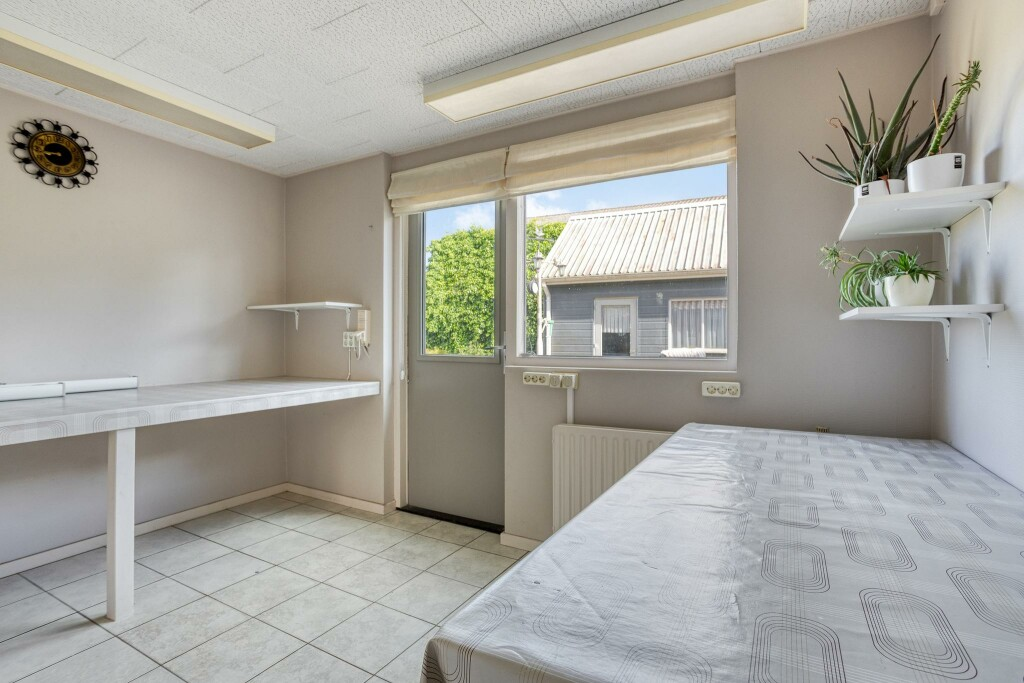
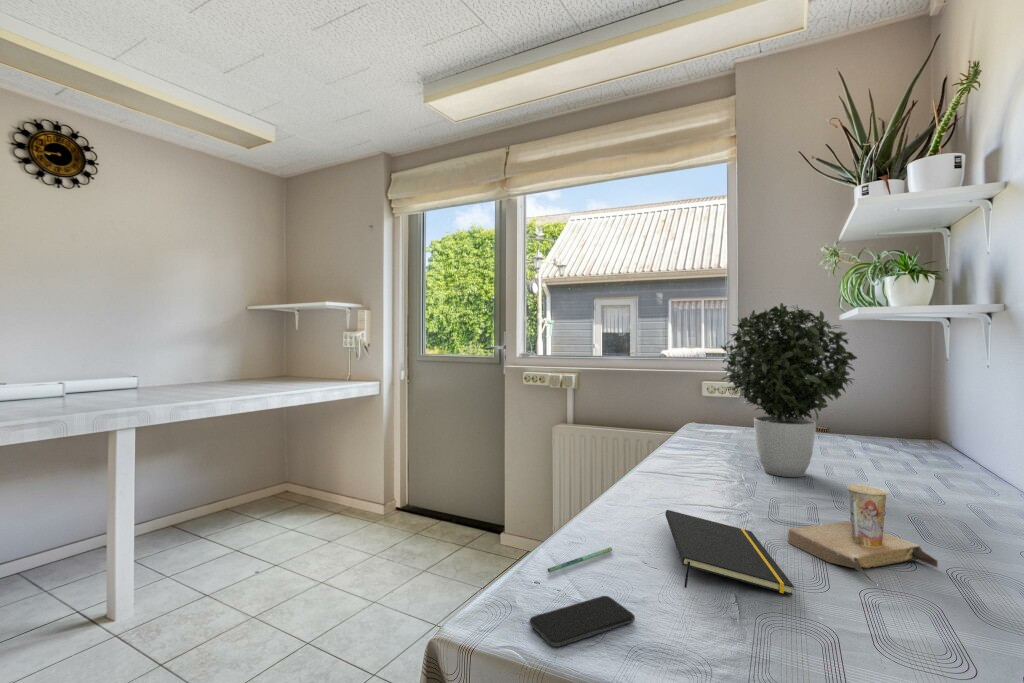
+ cup [787,484,939,585]
+ potted plant [719,302,858,478]
+ smartphone [528,595,636,648]
+ notepad [664,509,795,596]
+ pen [547,546,613,573]
